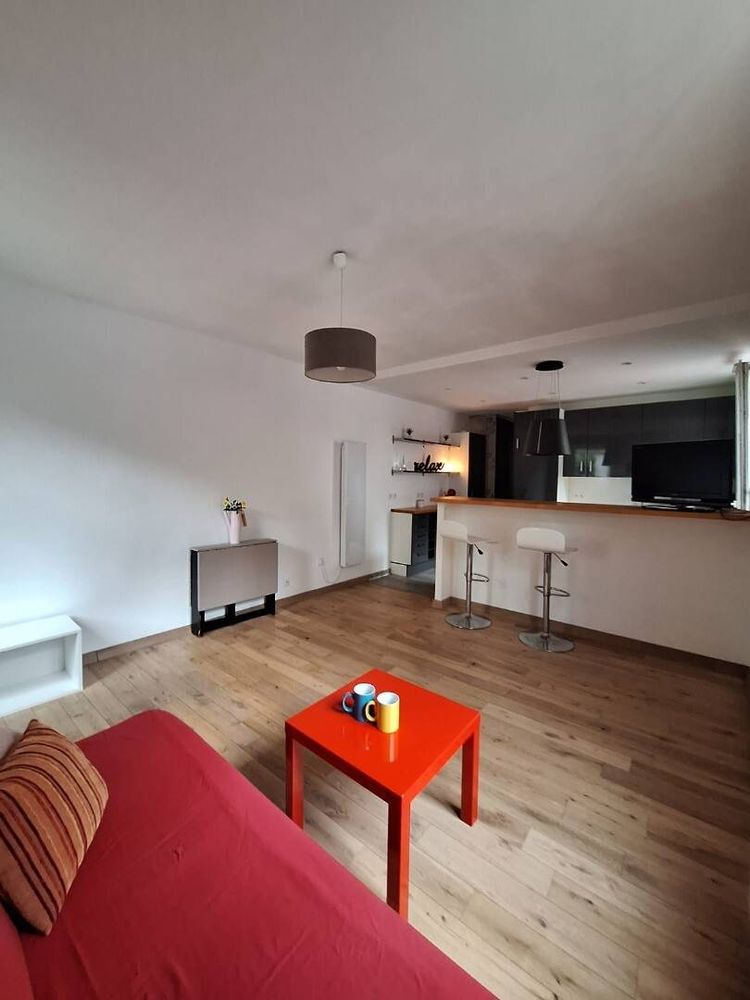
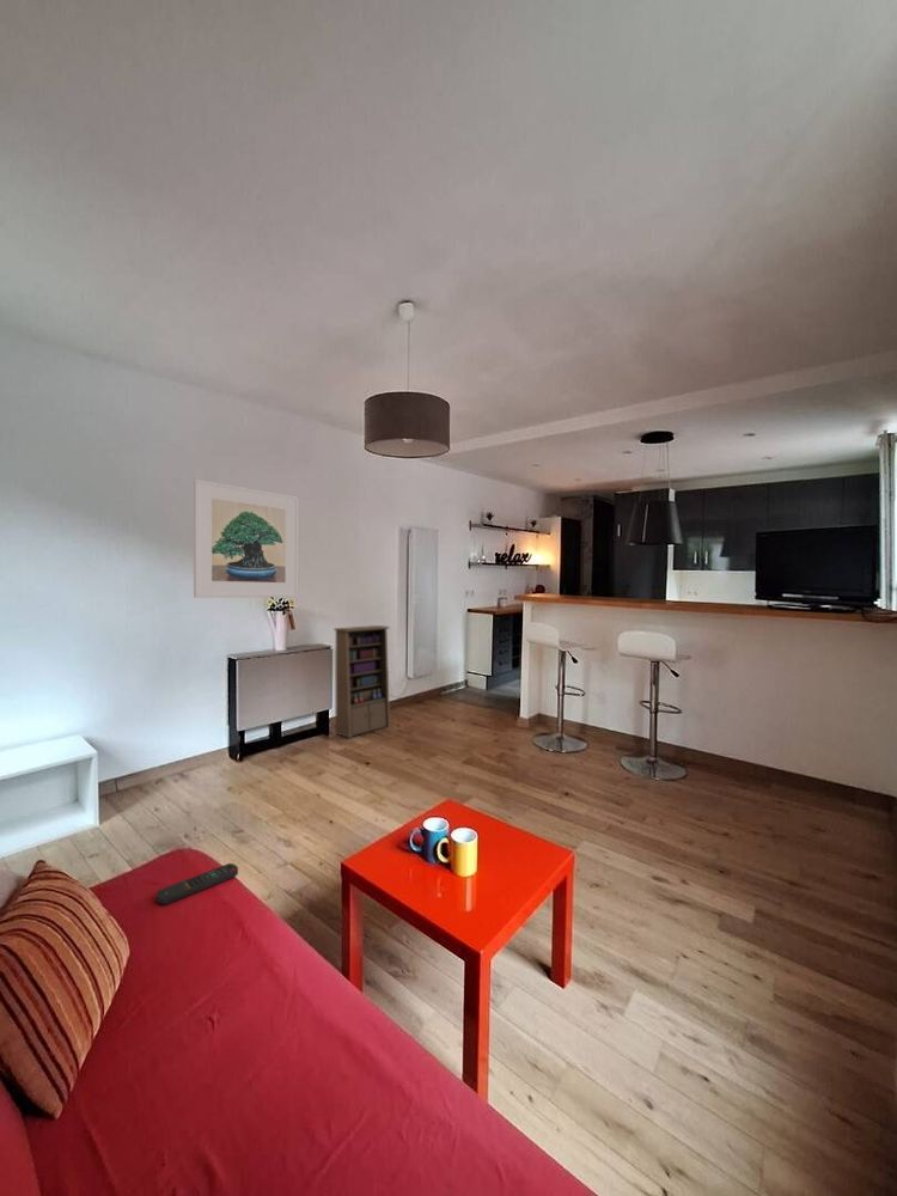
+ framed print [193,477,300,599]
+ remote control [155,862,239,905]
+ cabinet [332,624,391,739]
